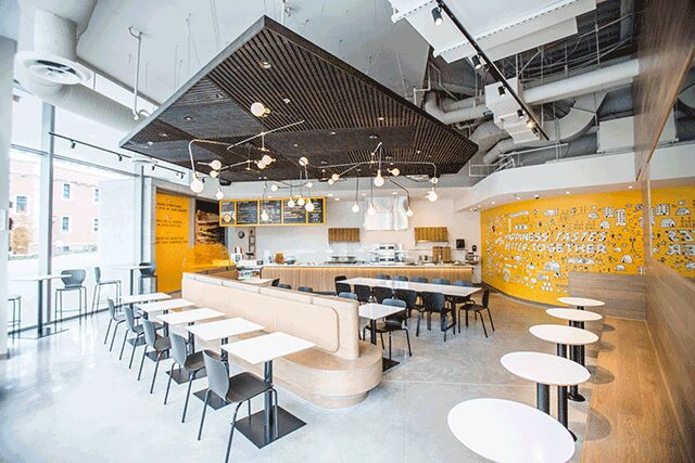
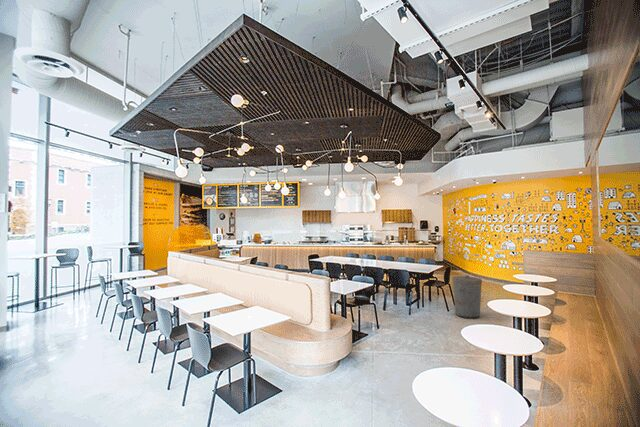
+ trash can [451,274,483,320]
